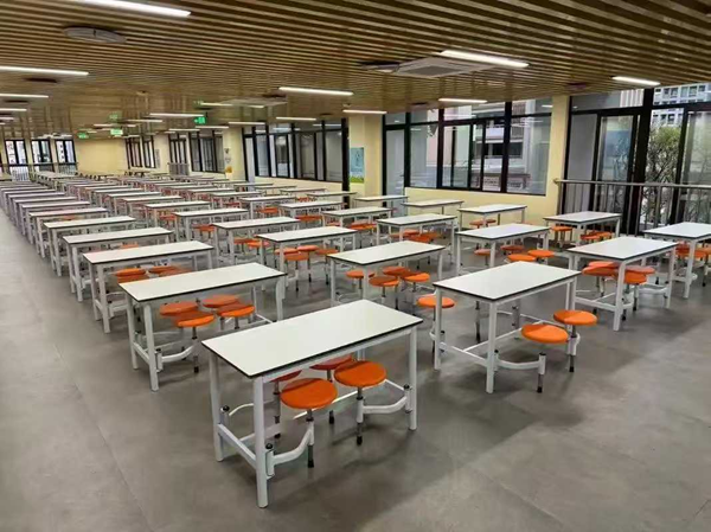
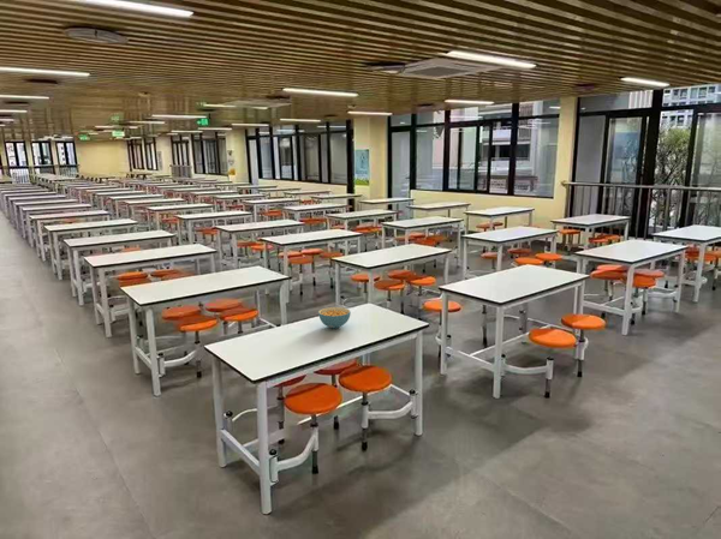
+ cereal bowl [317,306,352,329]
